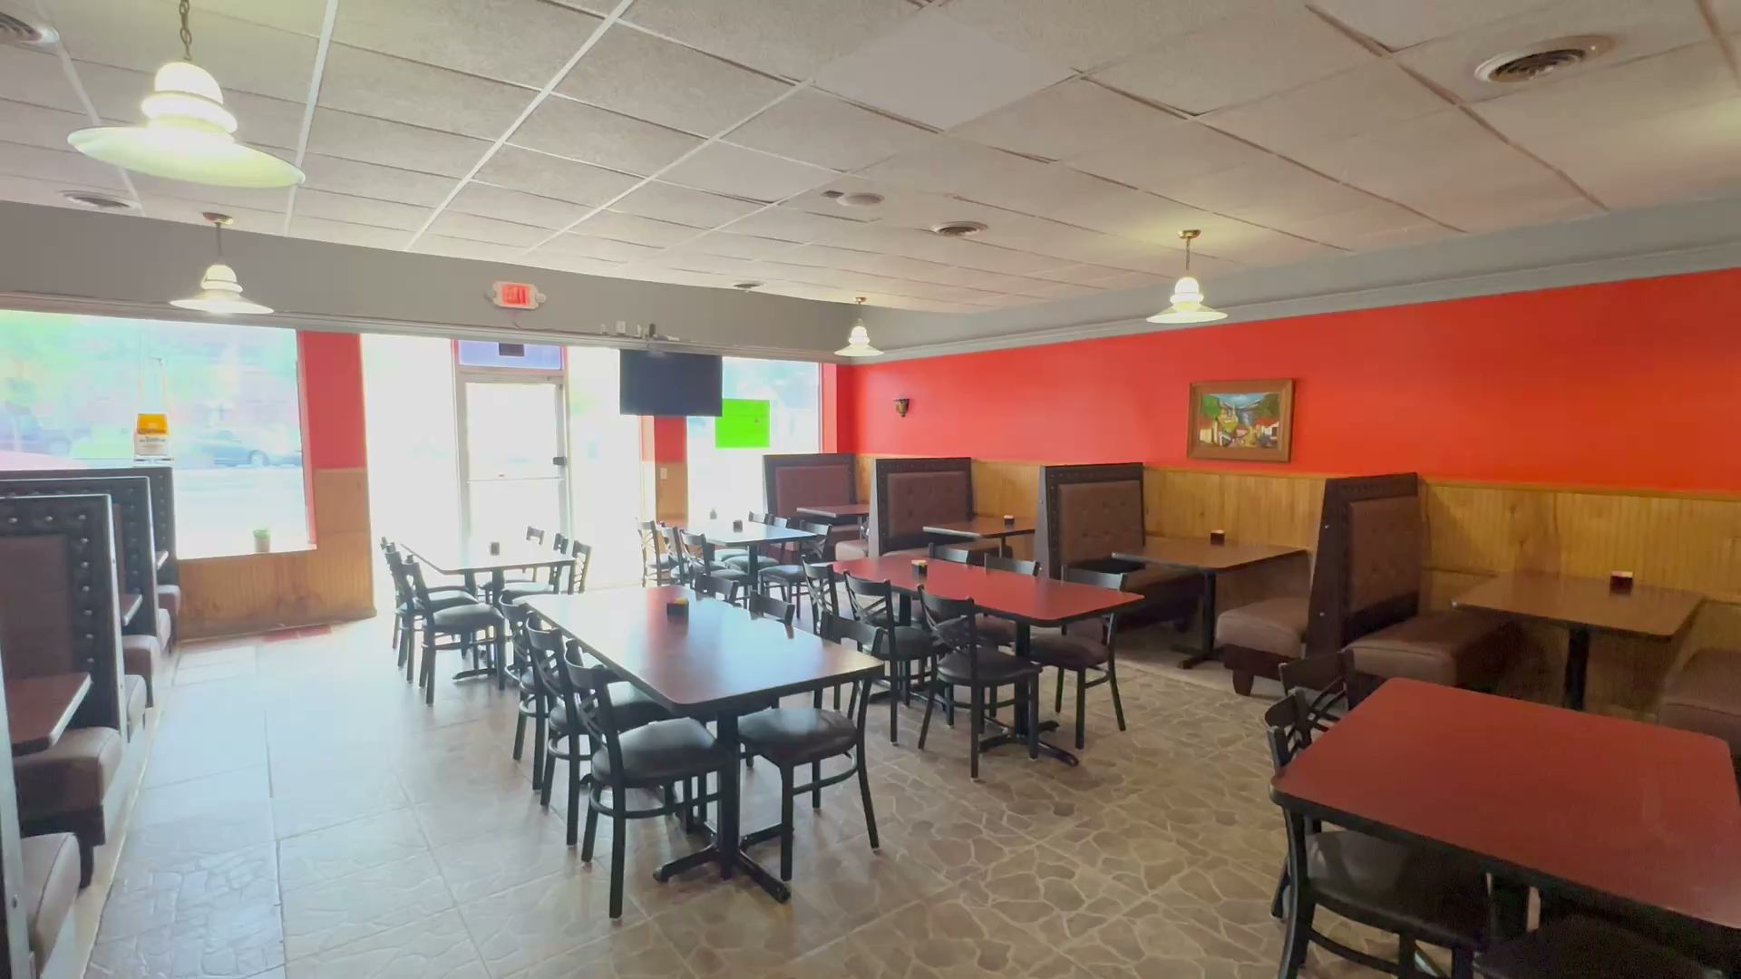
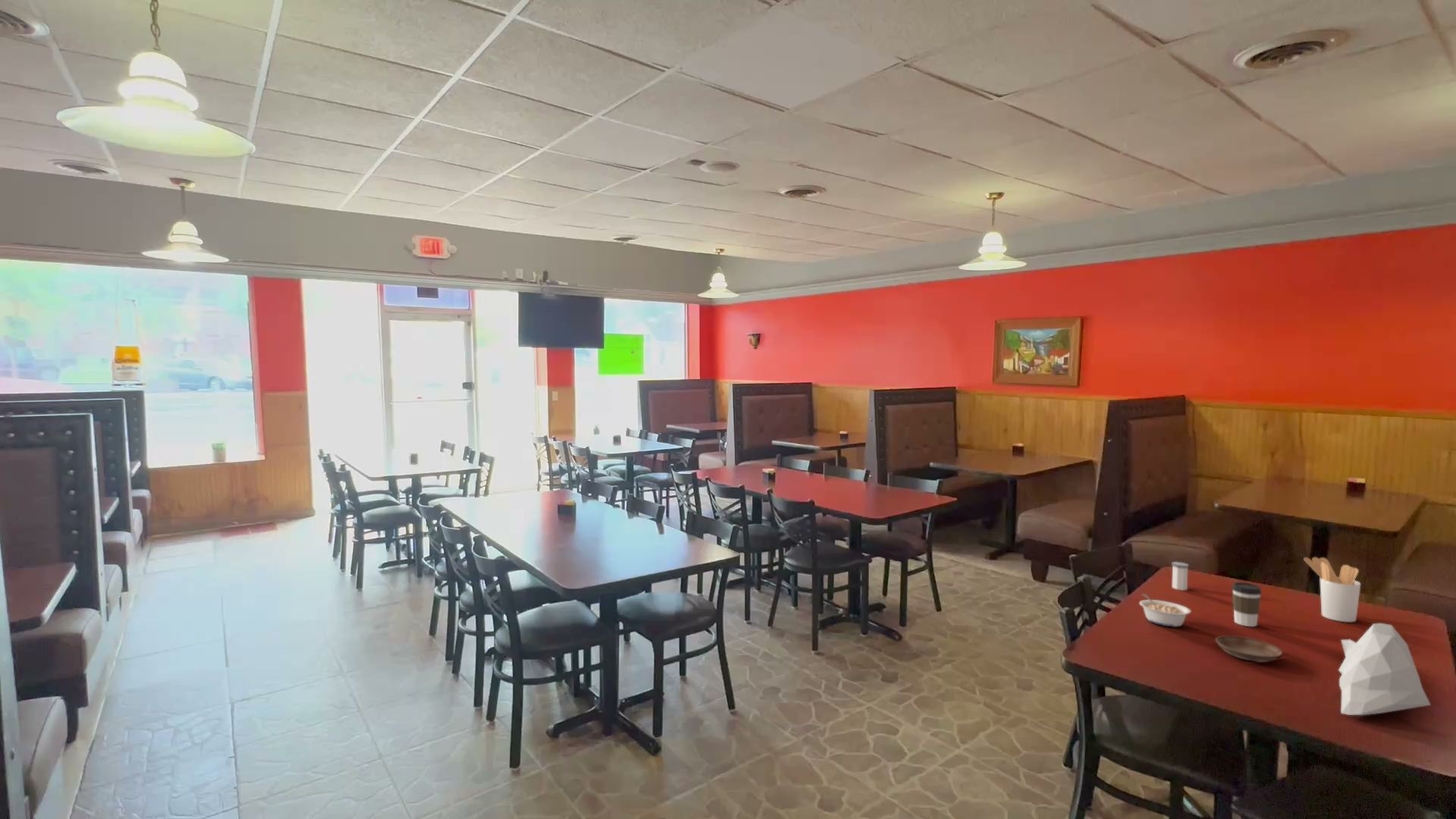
+ salt shaker [1171,561,1189,591]
+ napkin [1338,623,1432,716]
+ utensil holder [1303,557,1361,623]
+ coffee cup [1231,582,1263,627]
+ saucer [1215,635,1283,663]
+ legume [1138,593,1192,627]
